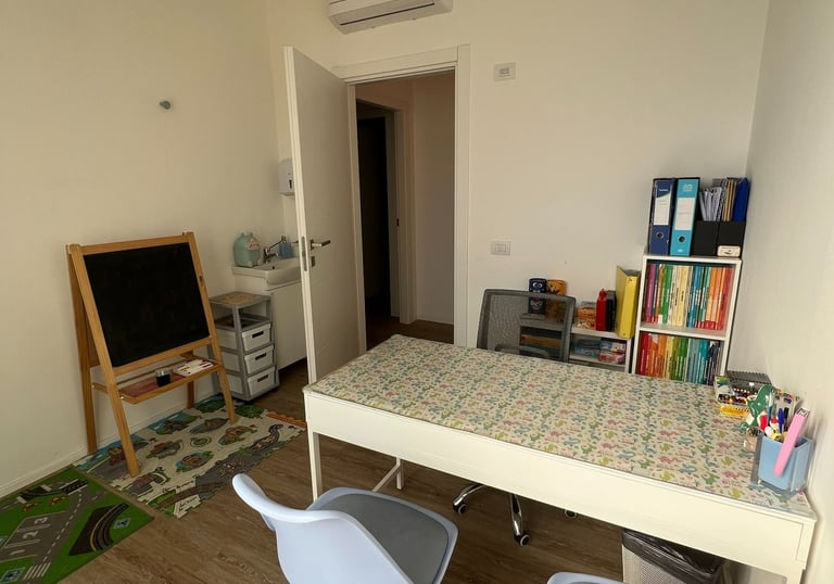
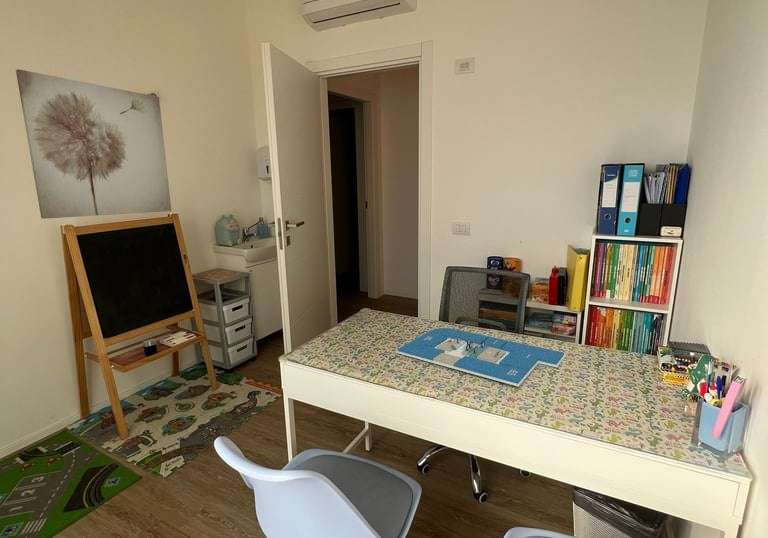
+ wall art [15,68,172,220]
+ board game [395,327,567,388]
